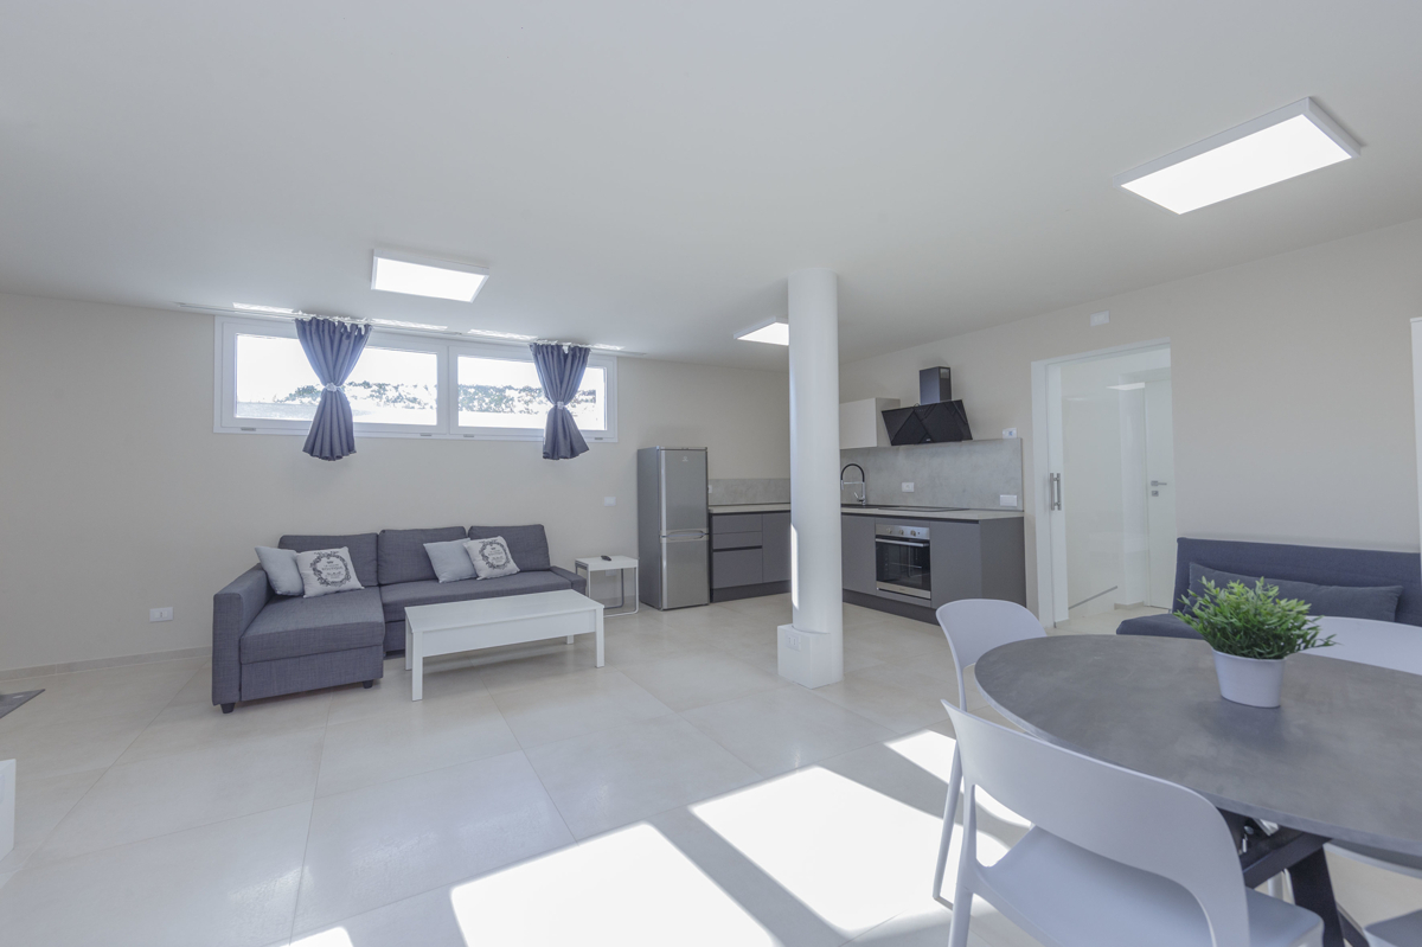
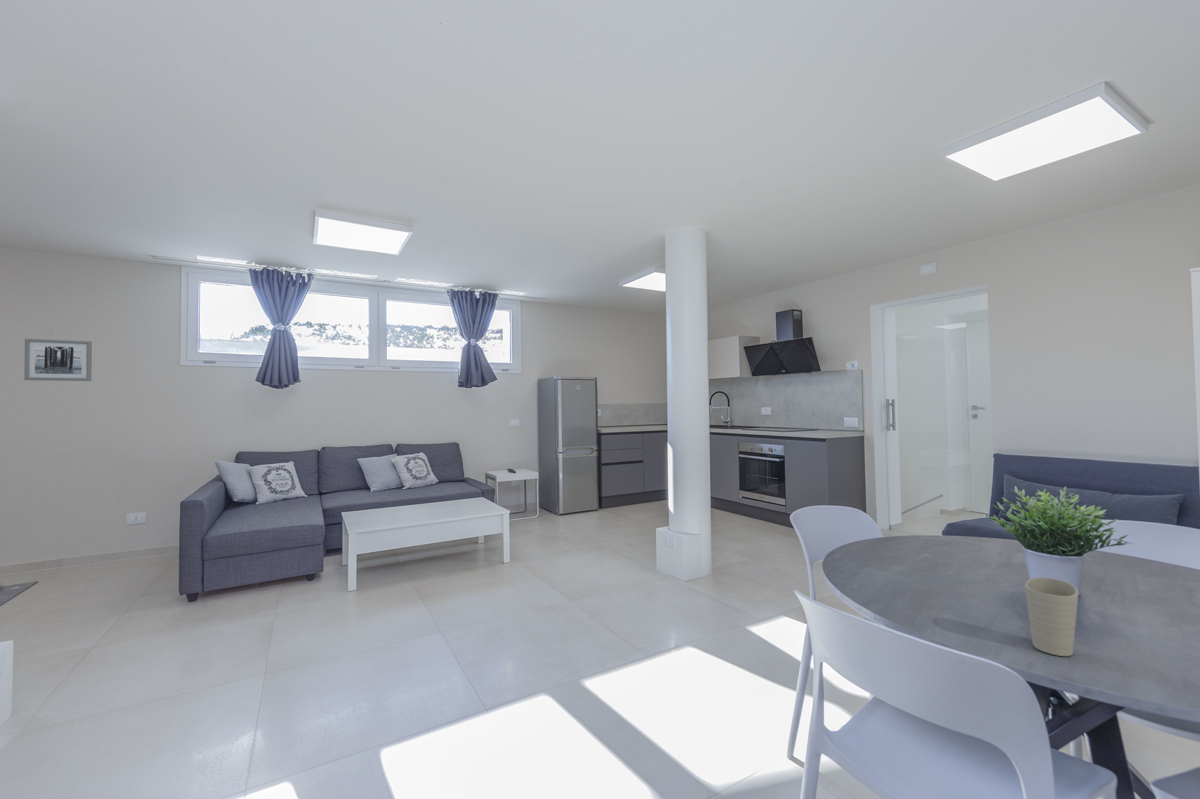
+ cup [1023,576,1080,657]
+ wall art [24,338,93,382]
